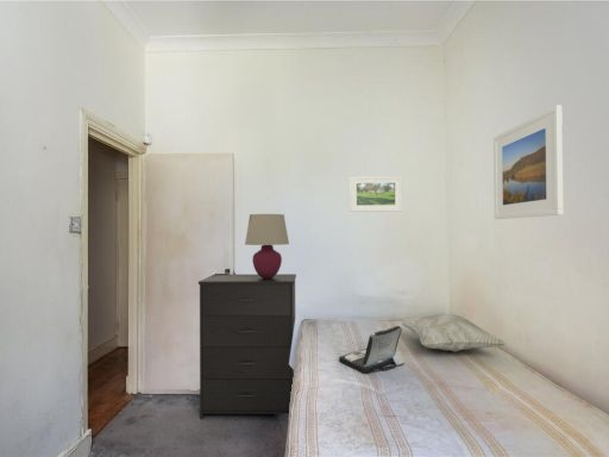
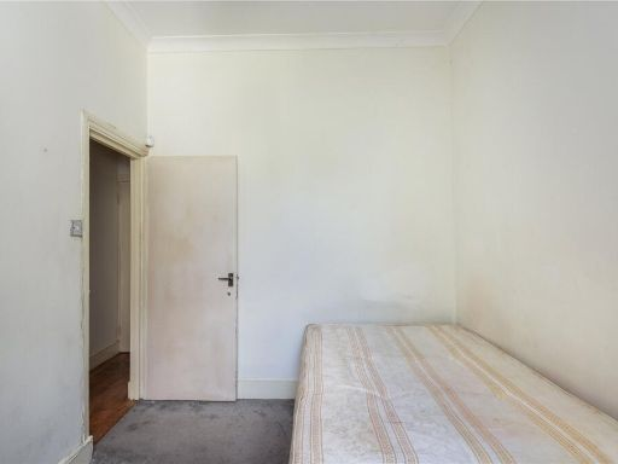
- dresser [197,273,297,421]
- decorative pillow [398,313,506,353]
- table lamp [244,213,290,278]
- laptop [338,325,404,375]
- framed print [492,105,564,220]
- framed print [349,175,403,213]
